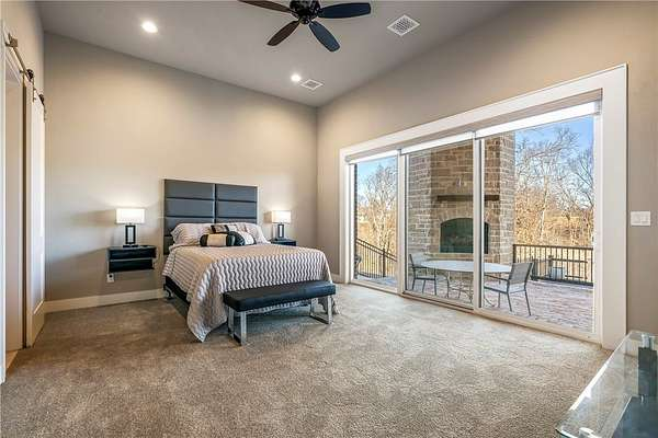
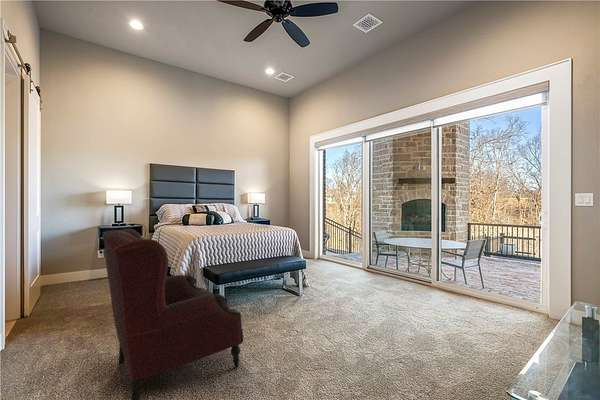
+ armchair [101,228,244,400]
